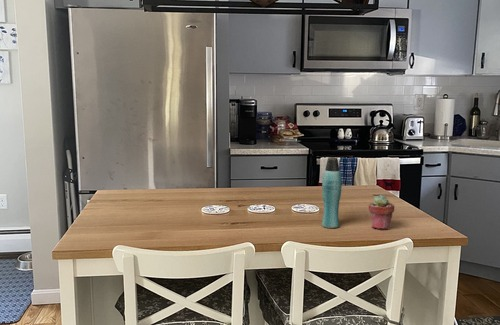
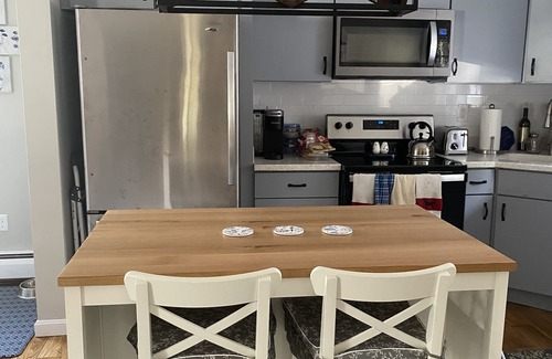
- bottle [321,156,343,229]
- potted succulent [368,194,395,230]
